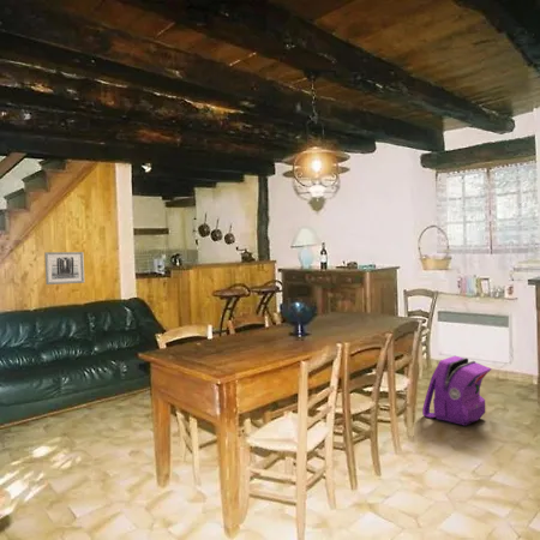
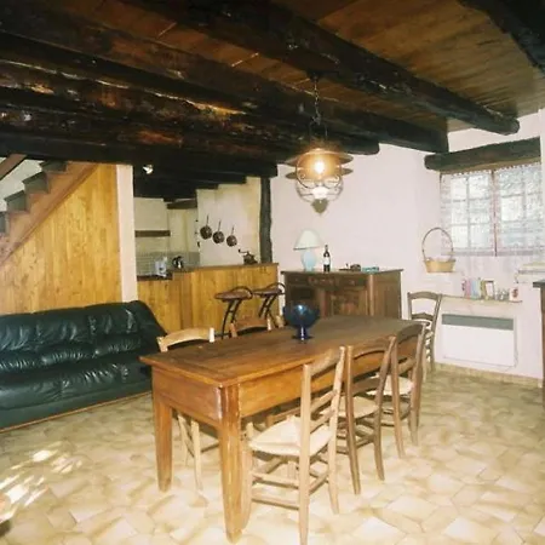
- backpack [421,355,493,427]
- wall art [43,251,85,286]
